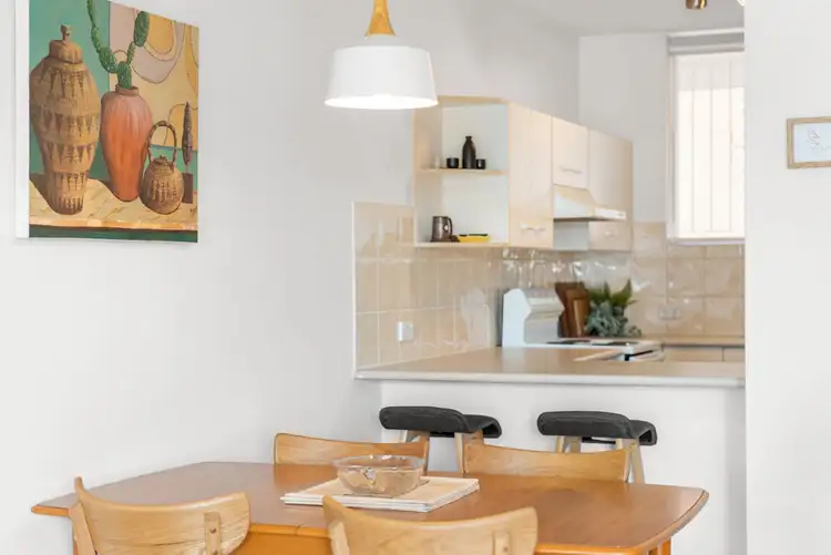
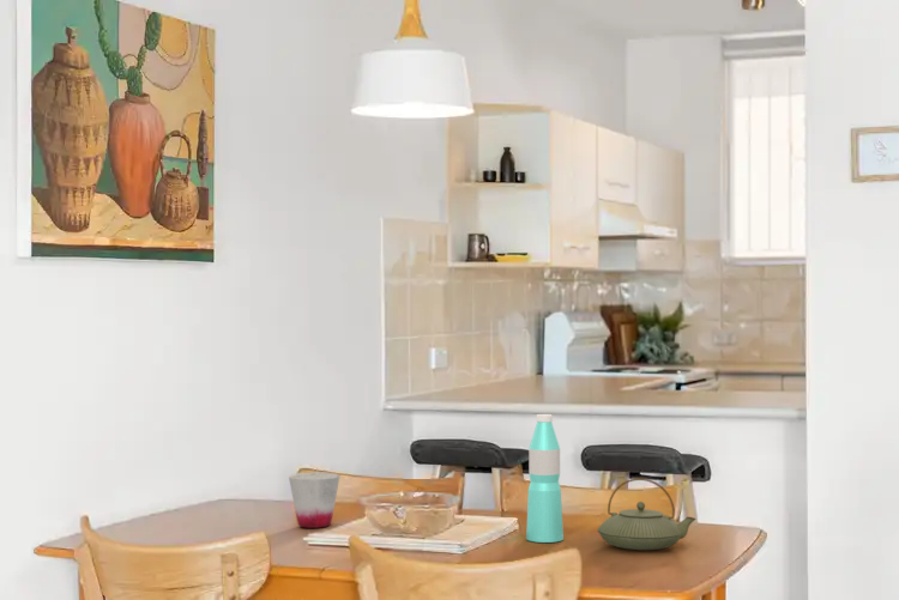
+ water bottle [525,413,565,544]
+ cup [288,471,342,529]
+ teapot [597,477,698,551]
